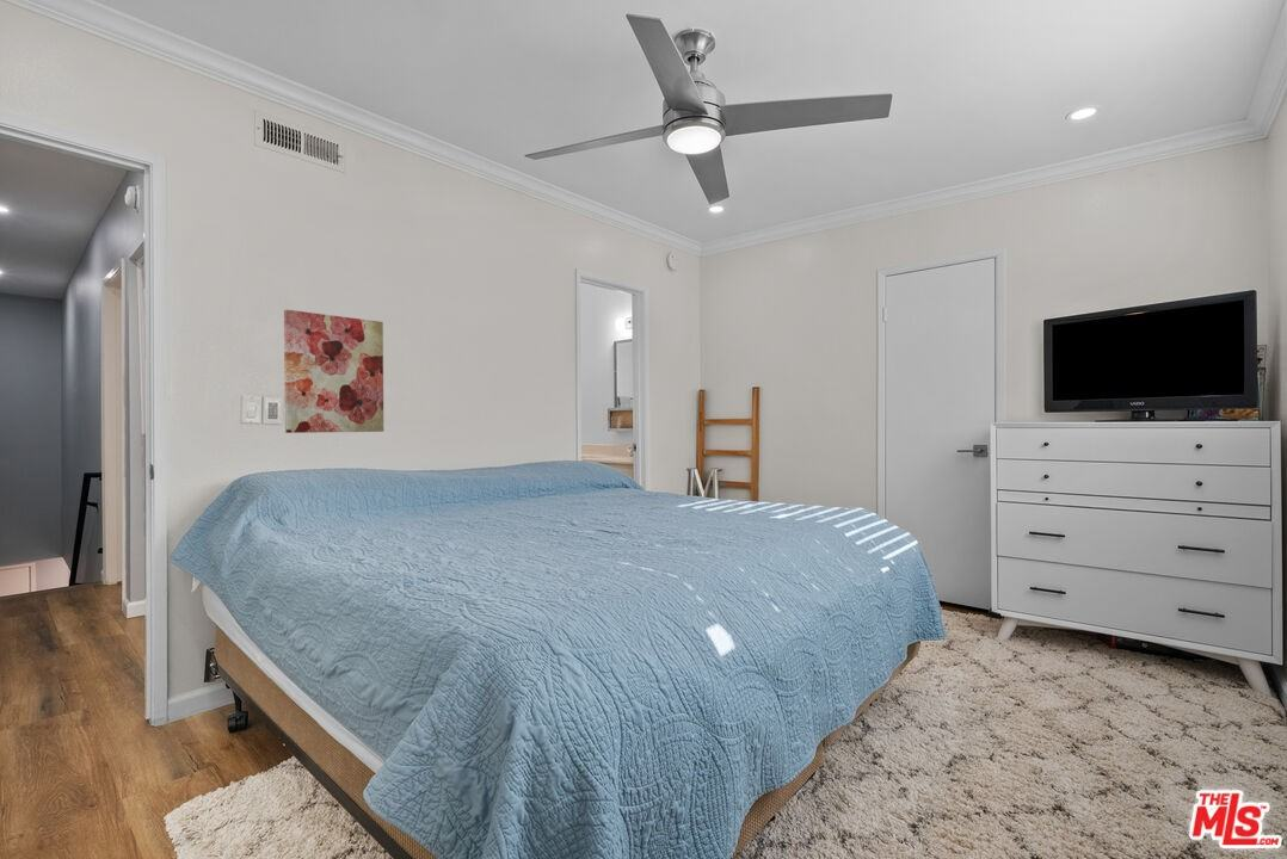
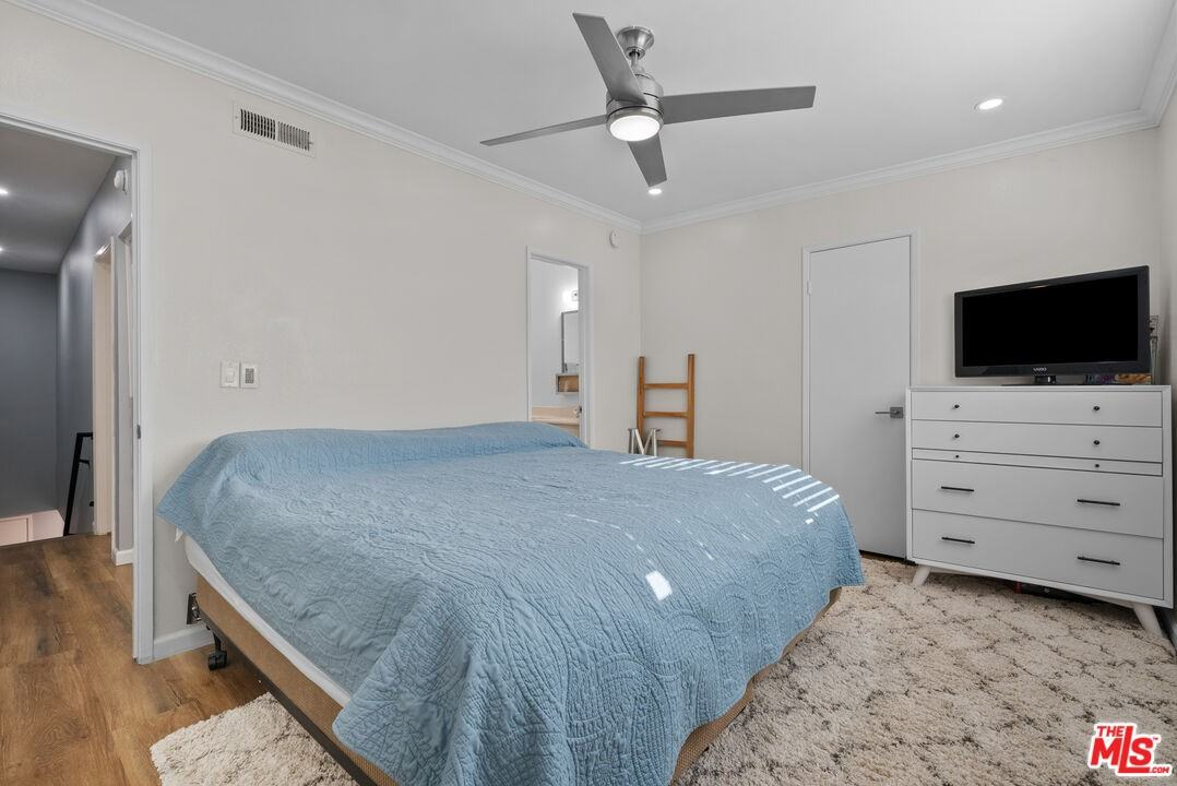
- wall art [283,309,384,434]
